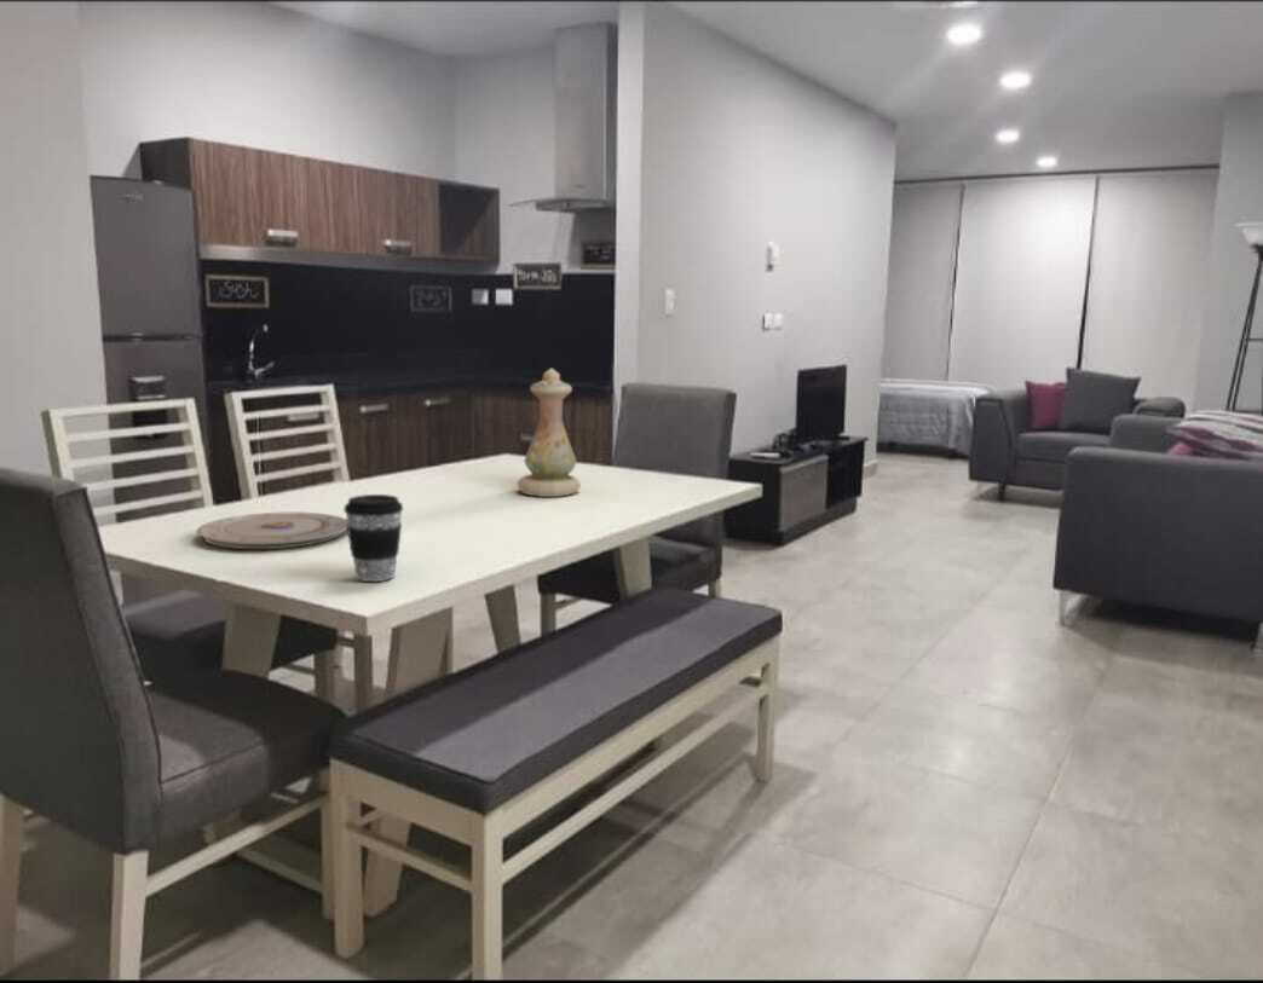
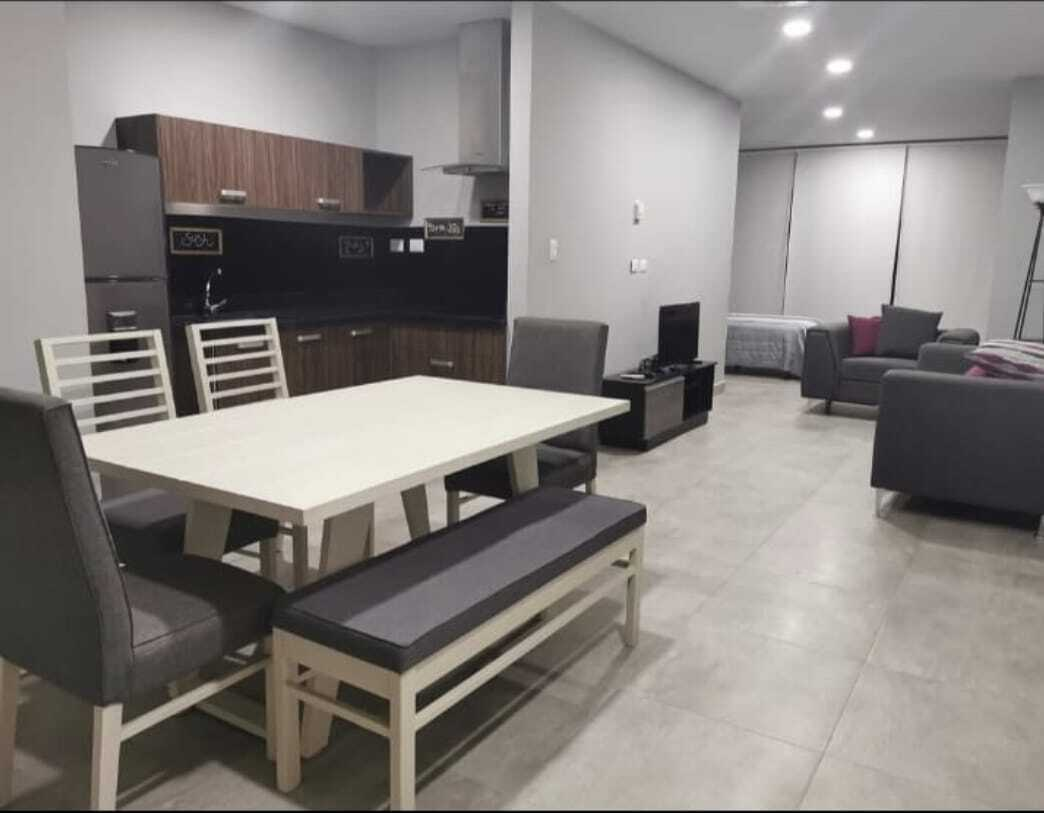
- coffee cup [342,493,404,583]
- plate [195,511,347,550]
- vase [515,368,582,498]
